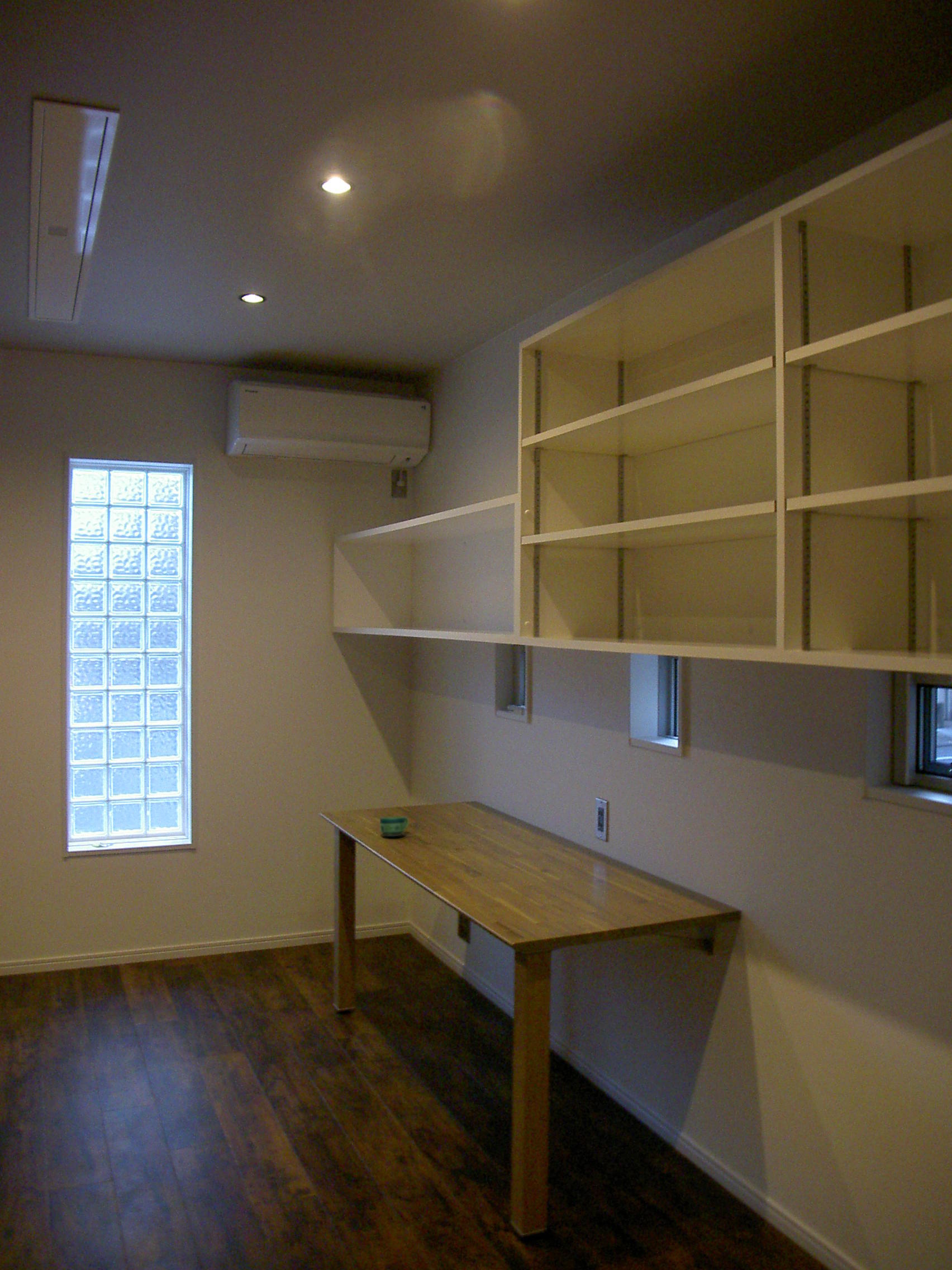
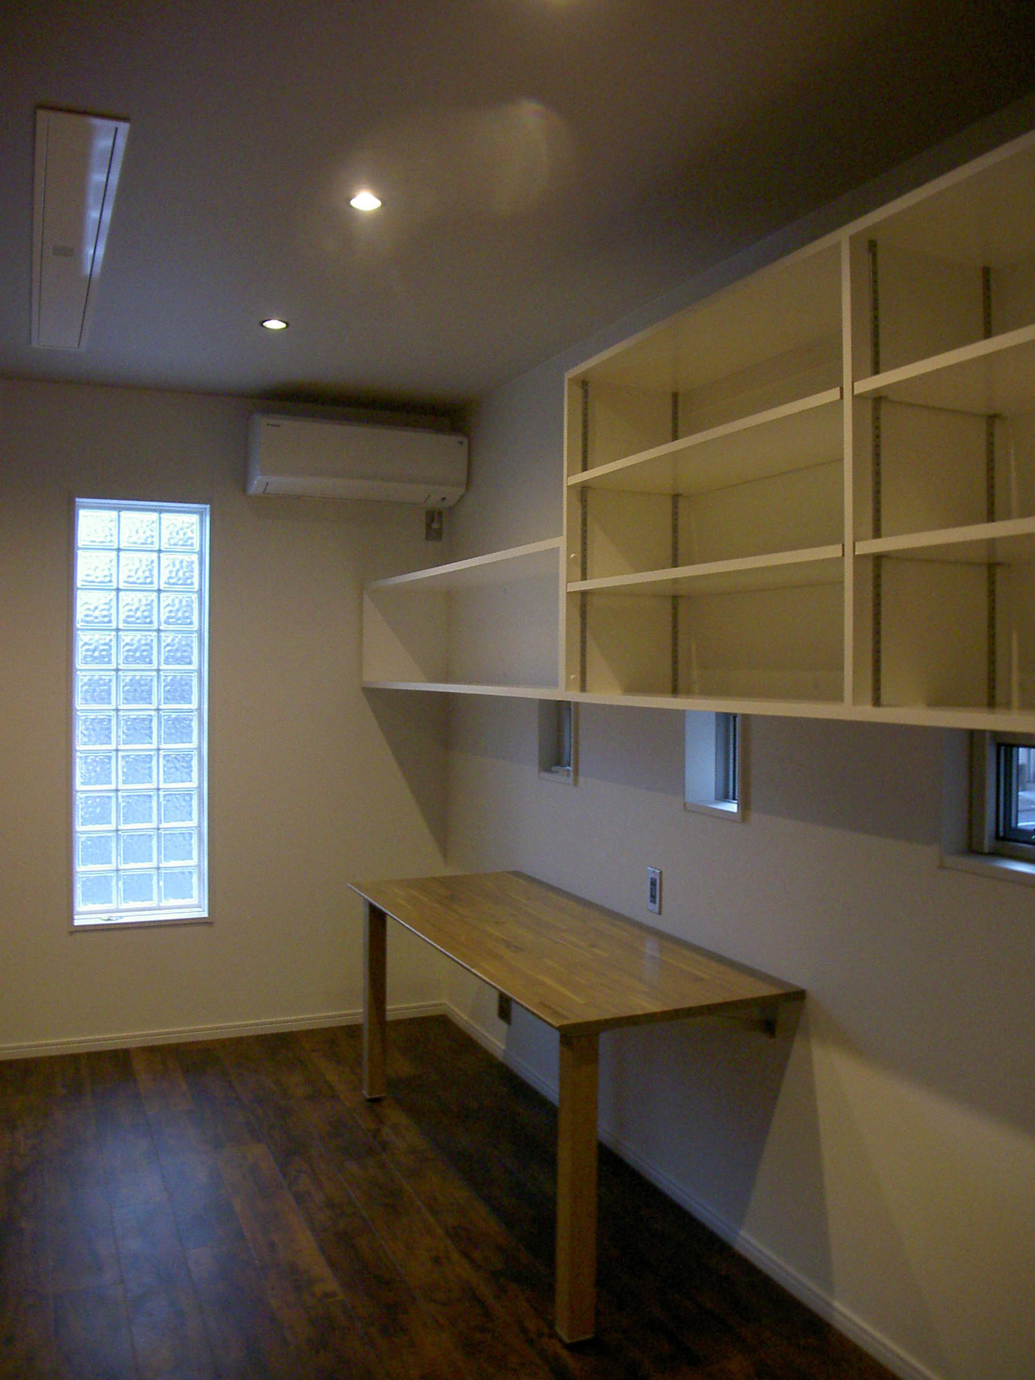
- cup [379,816,409,837]
